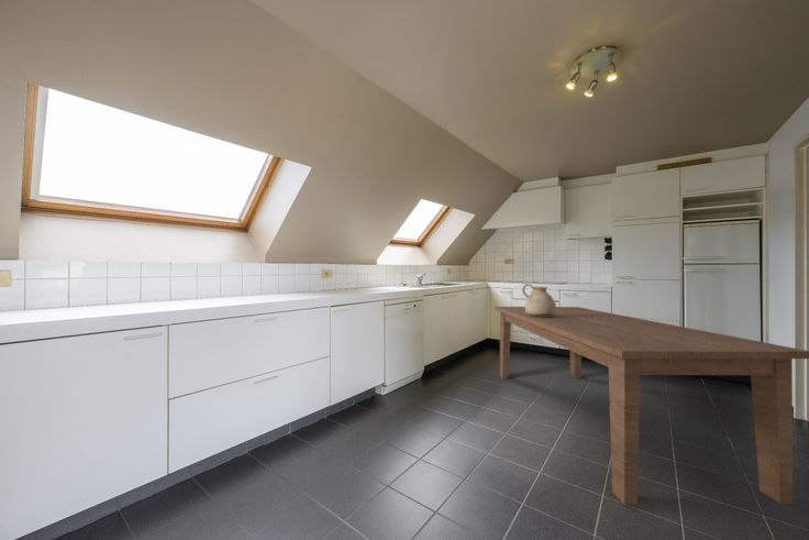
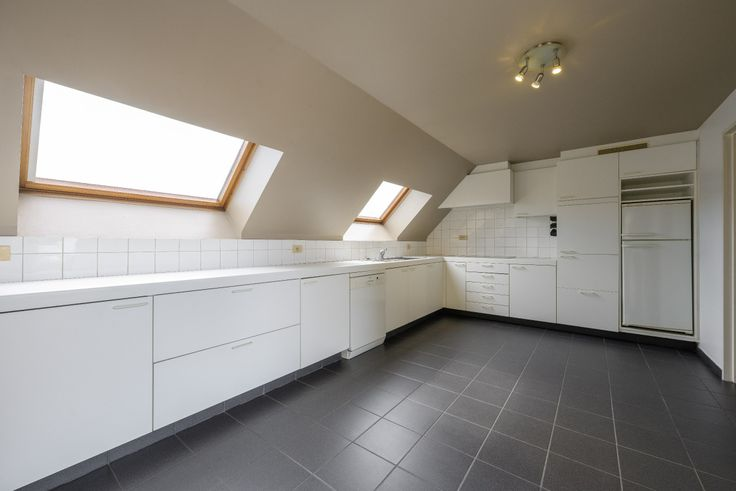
- dining table [494,306,809,506]
- ceramic pitcher [521,283,557,317]
